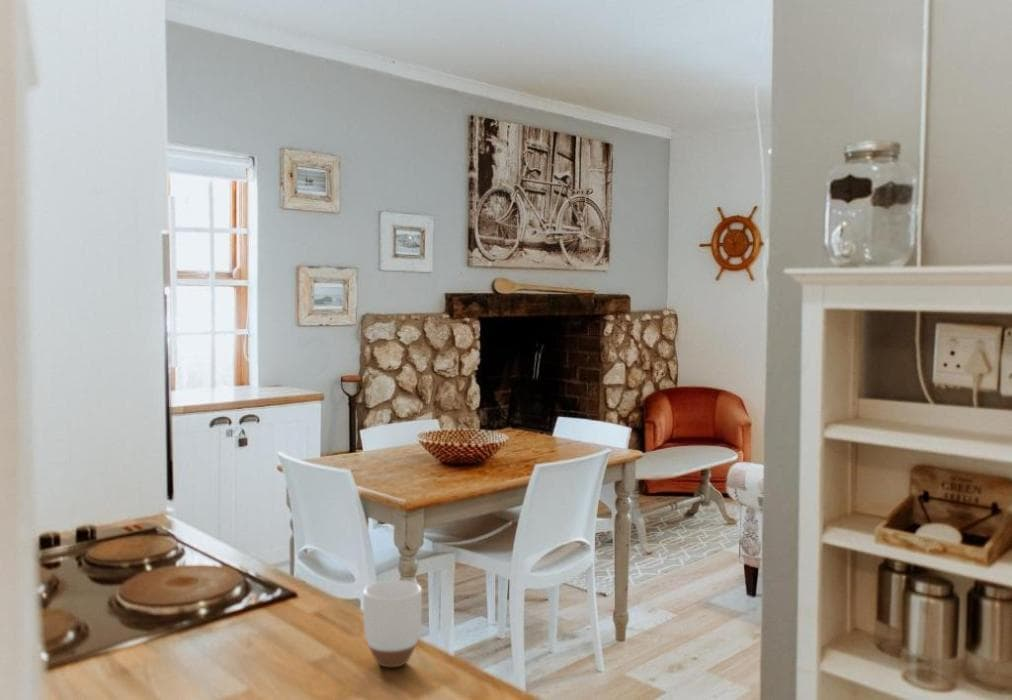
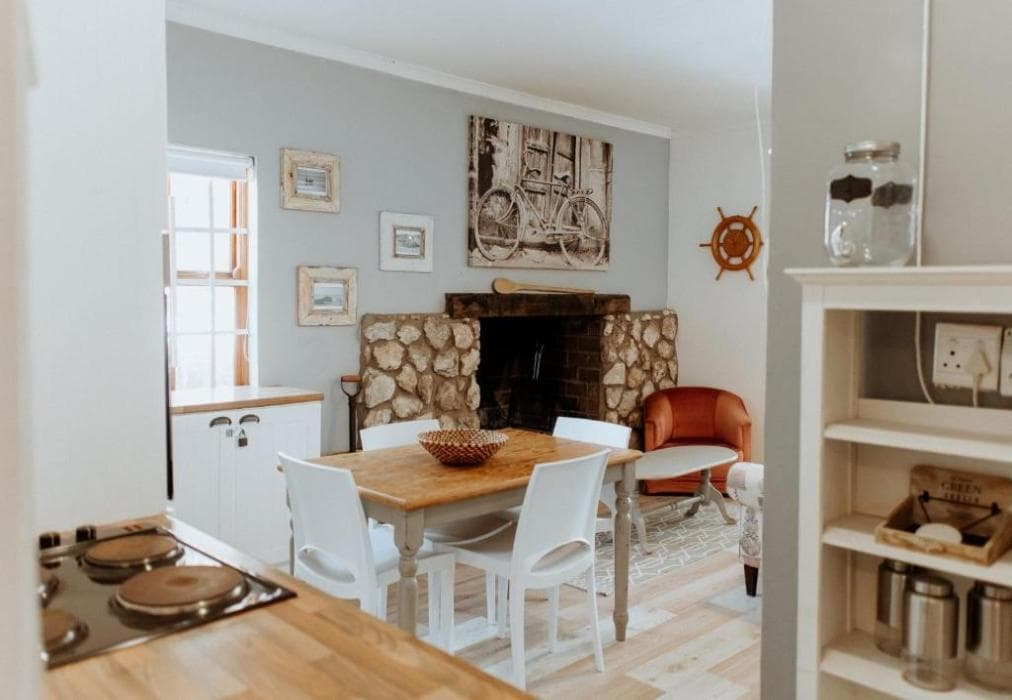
- mug [362,579,423,669]
